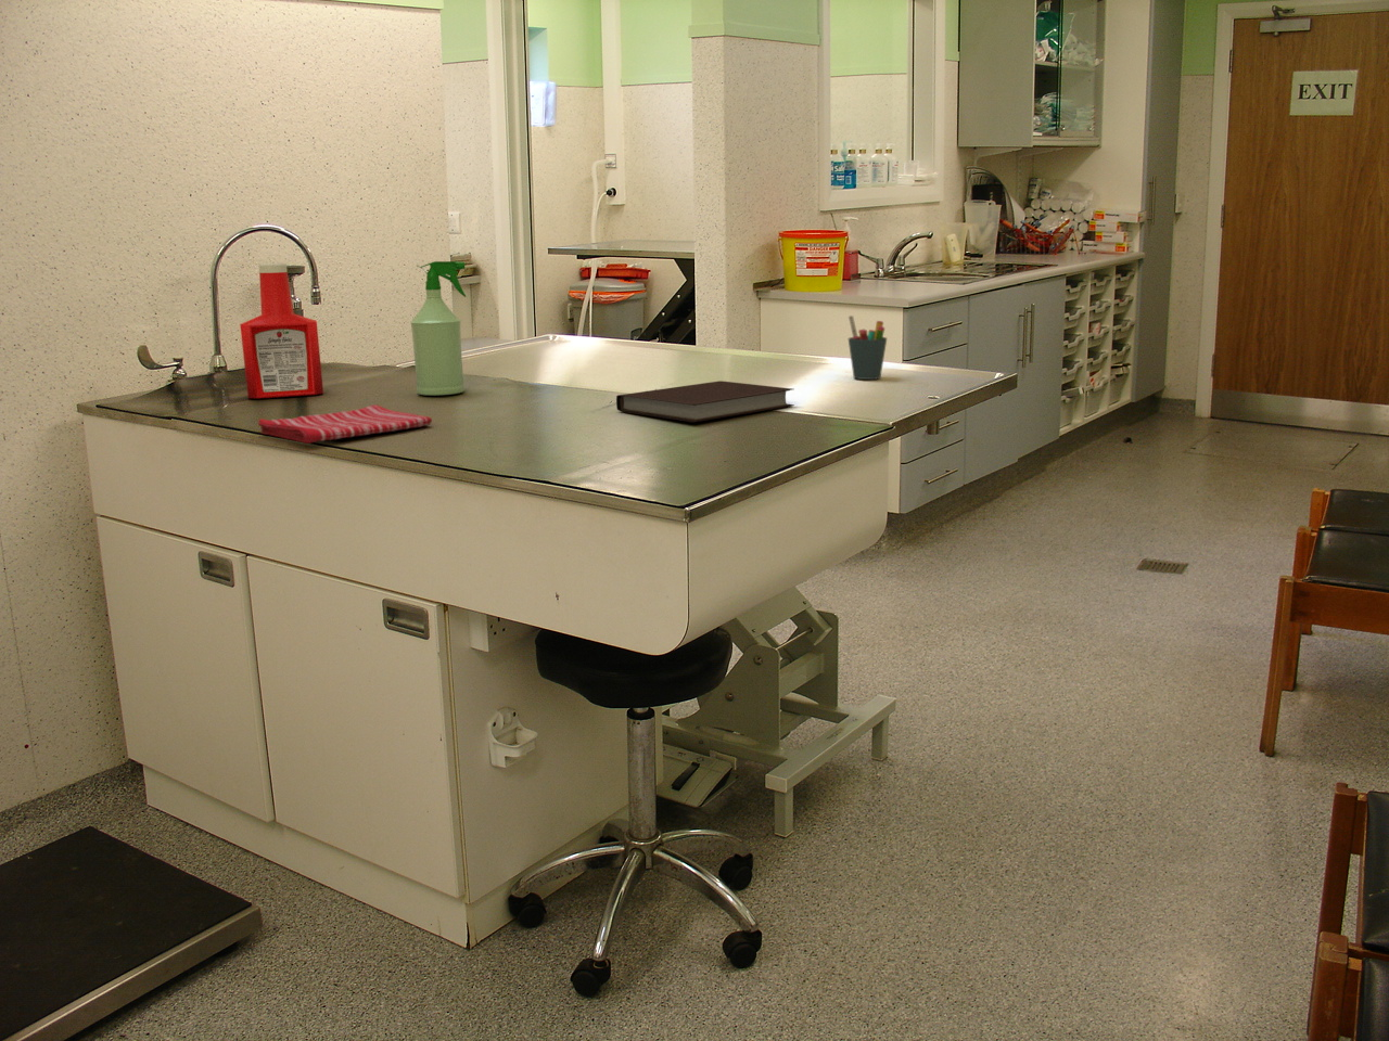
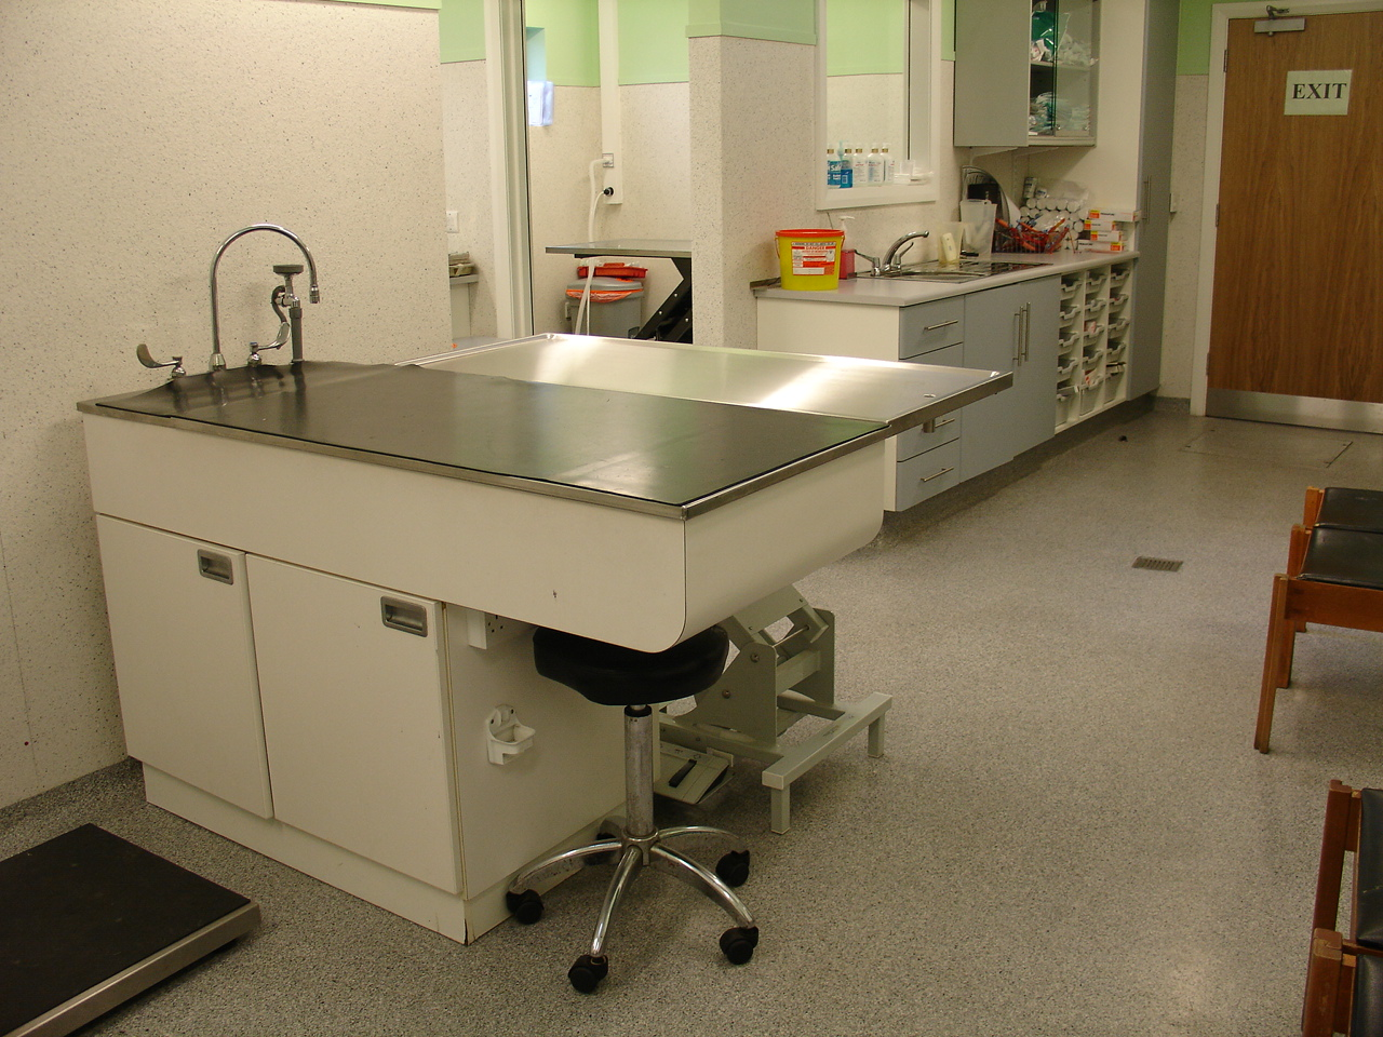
- dish towel [257,403,433,445]
- notebook [616,379,795,423]
- pen holder [848,315,888,381]
- soap bottle [238,262,325,399]
- spray bottle [409,260,467,397]
